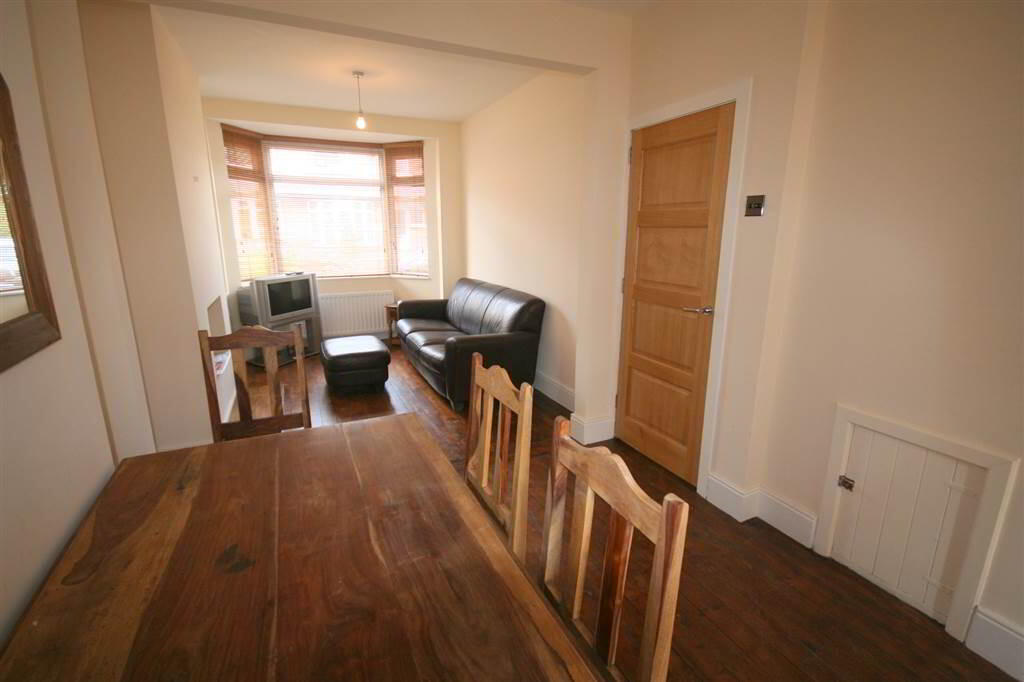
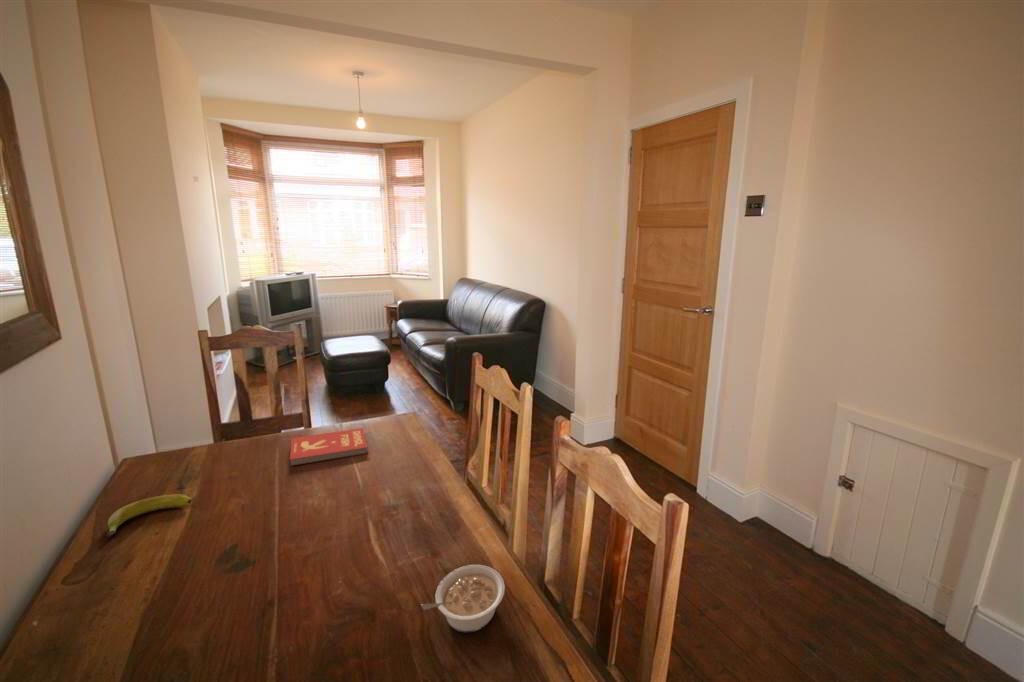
+ legume [421,564,506,633]
+ banana [105,493,193,539]
+ book [289,427,369,467]
